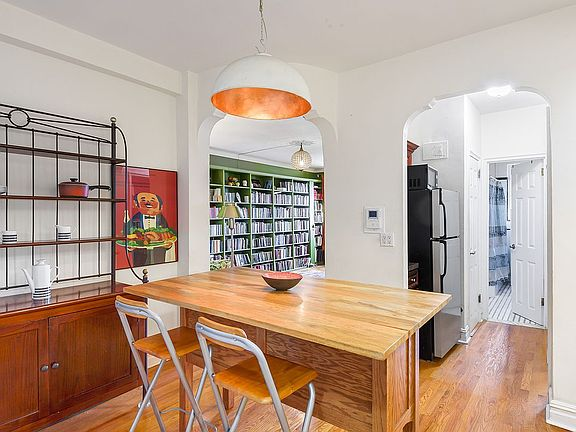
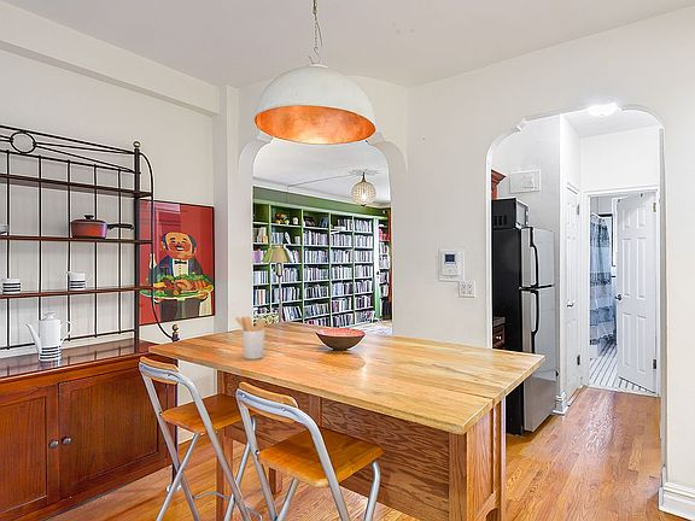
+ utensil holder [234,315,267,361]
